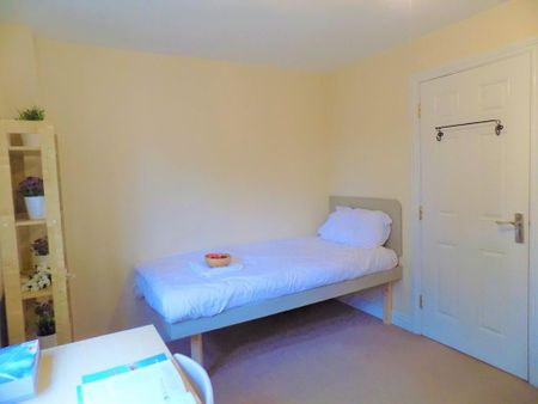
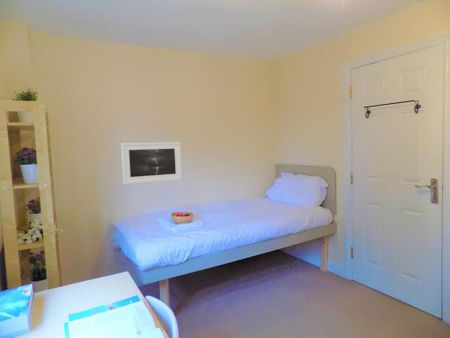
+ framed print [120,141,183,185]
